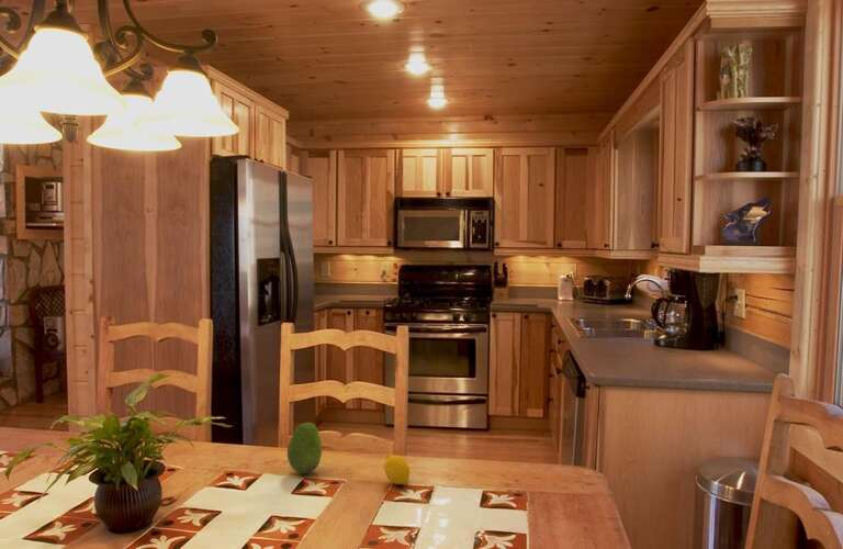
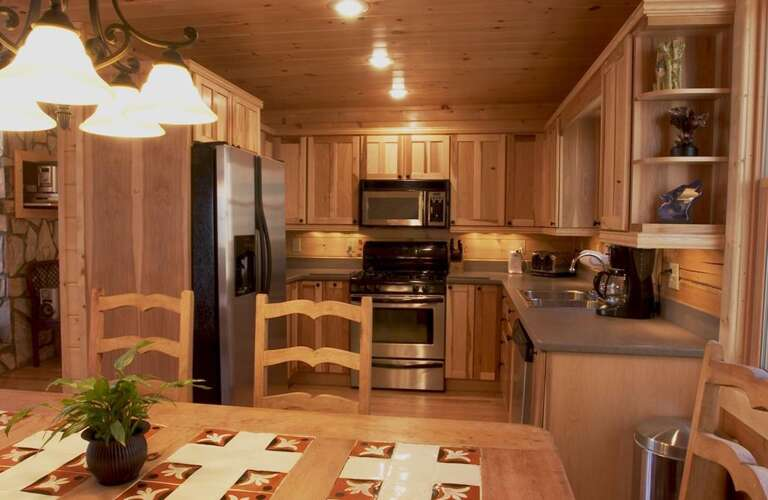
- fruit [383,453,411,485]
- fruit [286,422,323,475]
